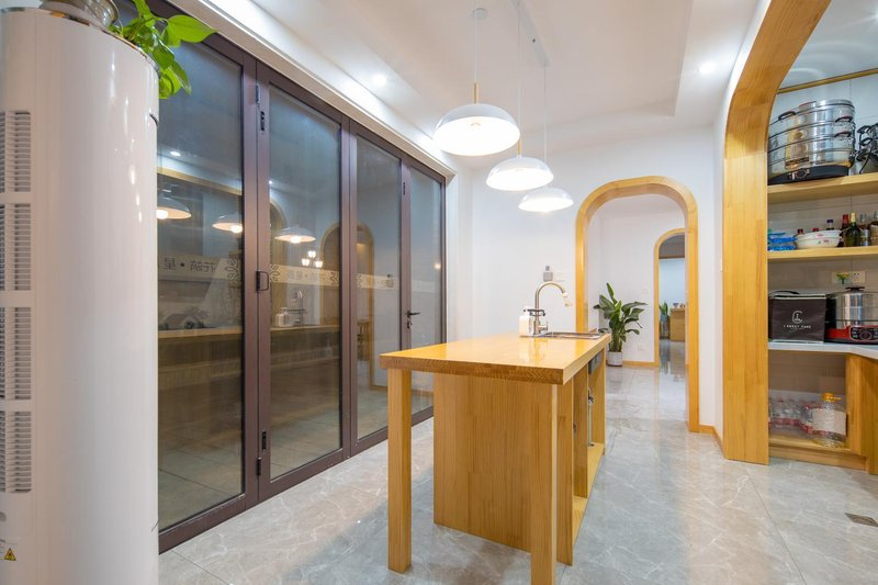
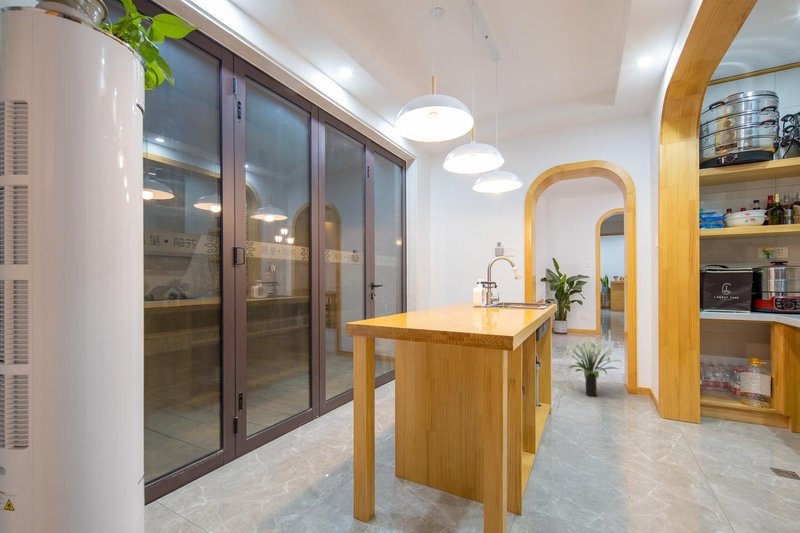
+ potted plant [563,339,622,398]
